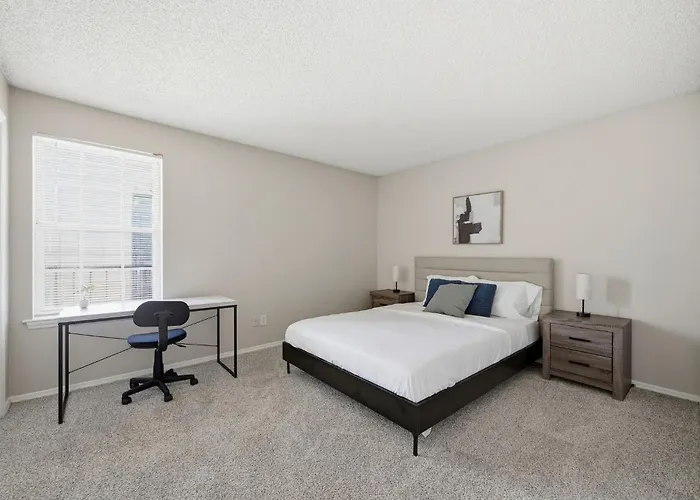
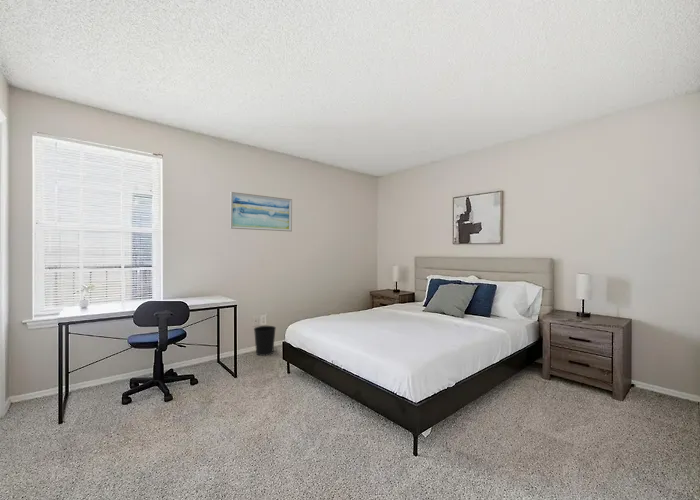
+ wall art [229,191,293,232]
+ wastebasket [253,325,277,357]
